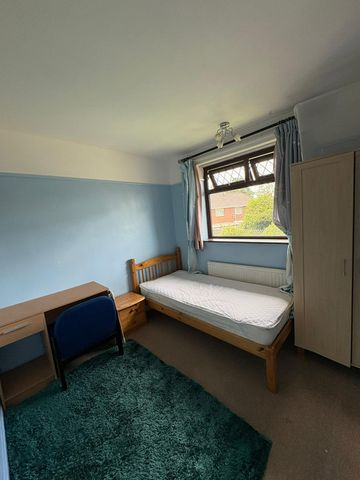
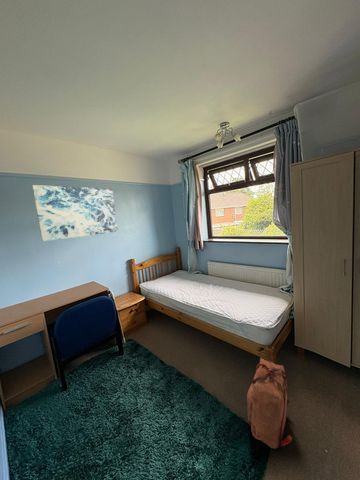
+ backpack [246,357,294,450]
+ wall art [31,184,119,242]
